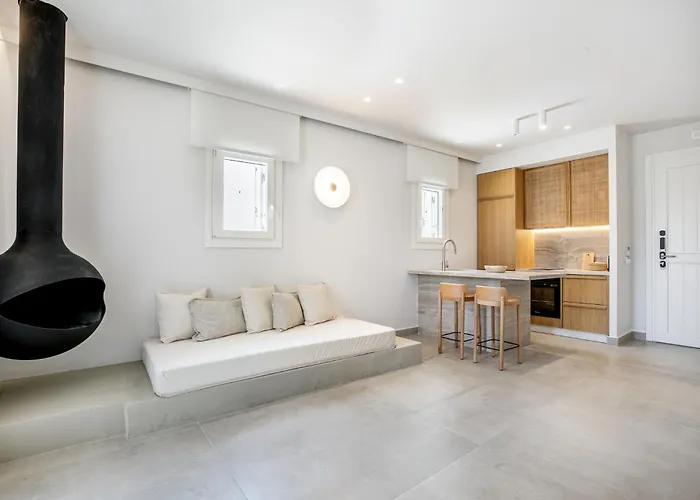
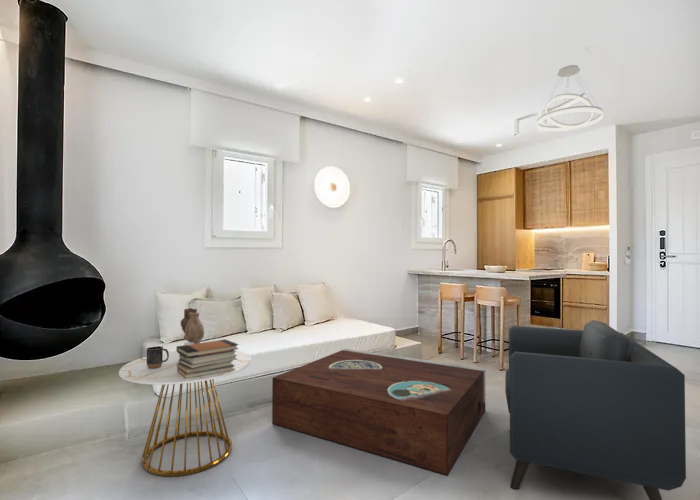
+ armchair [504,319,687,500]
+ side table [118,341,252,477]
+ pendant light [536,64,604,132]
+ book stack [175,338,240,379]
+ mug [146,345,169,369]
+ vase [180,307,205,344]
+ stereo [271,348,486,476]
